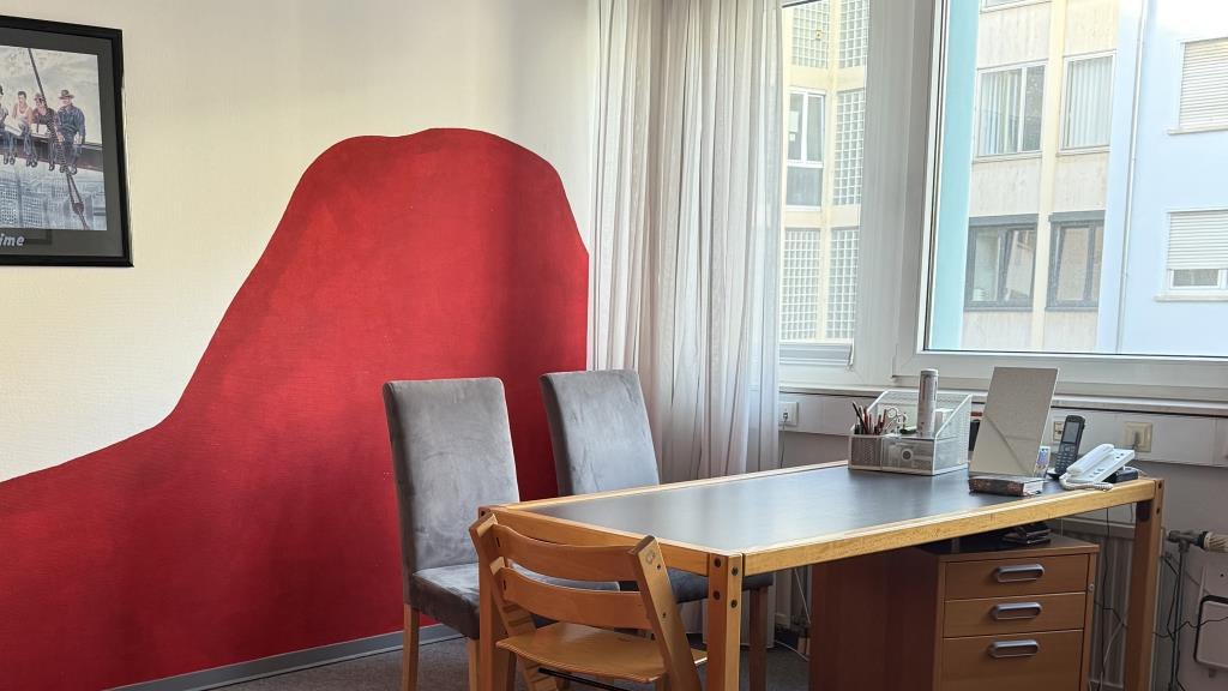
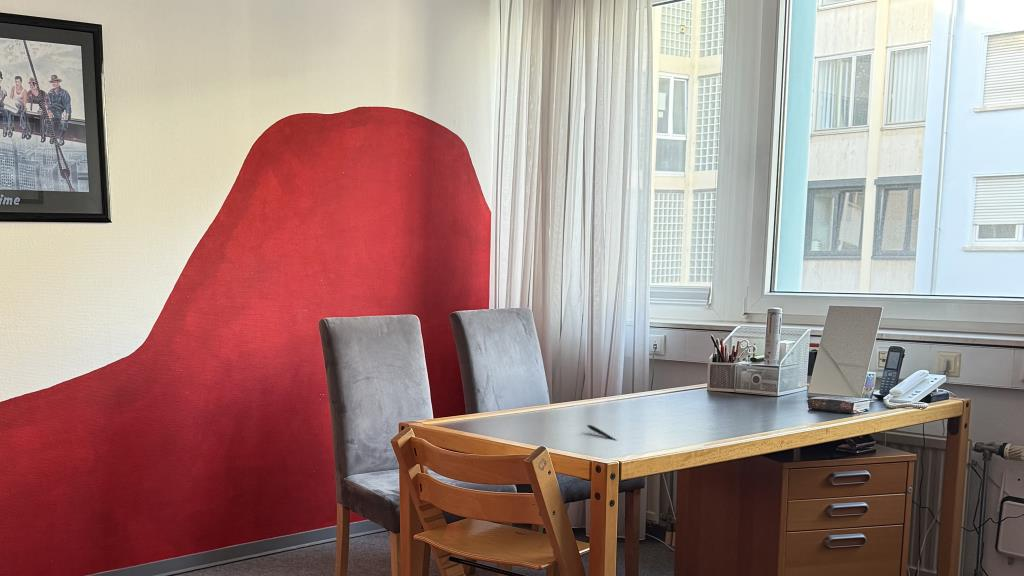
+ pen [586,424,618,442]
